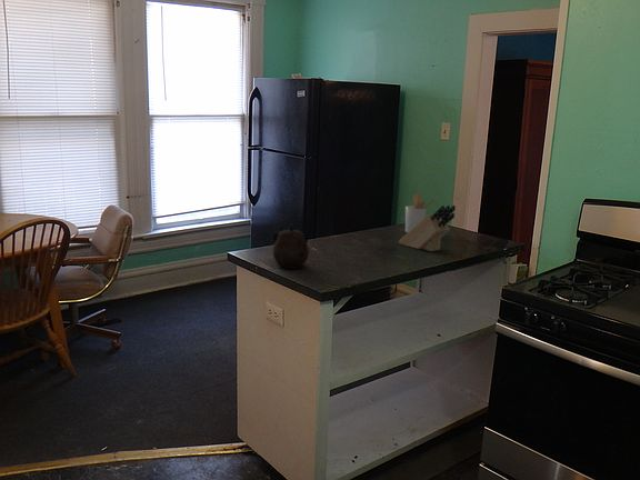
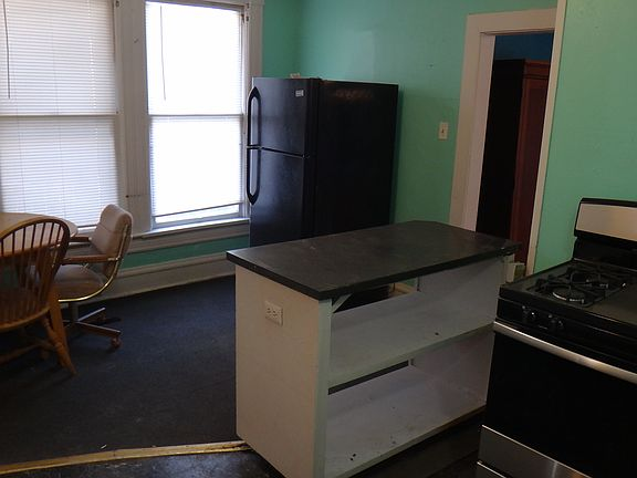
- teapot [272,223,310,270]
- knife block [398,204,457,252]
- utensil holder [404,192,438,233]
